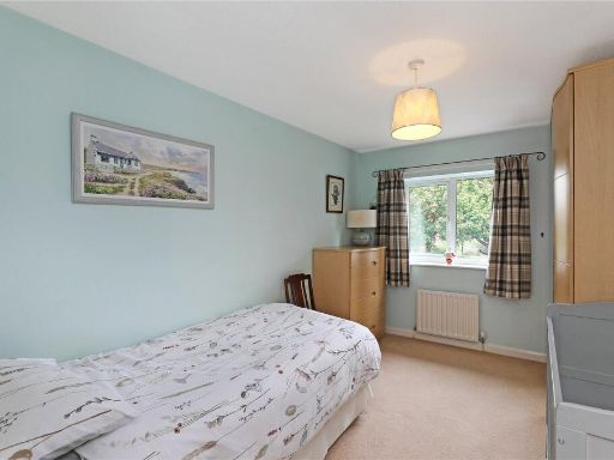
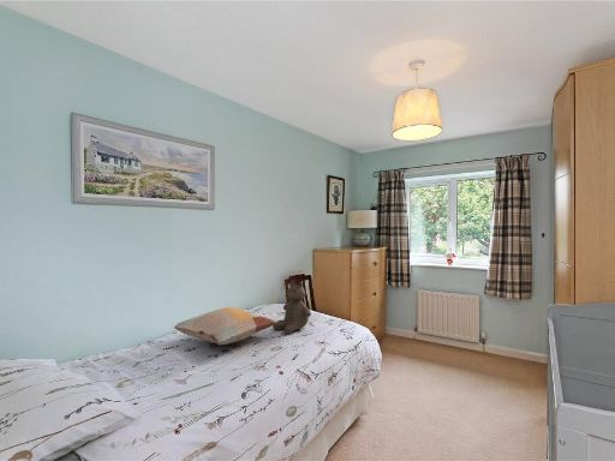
+ decorative pillow [173,306,277,346]
+ teddy bear [271,280,312,335]
